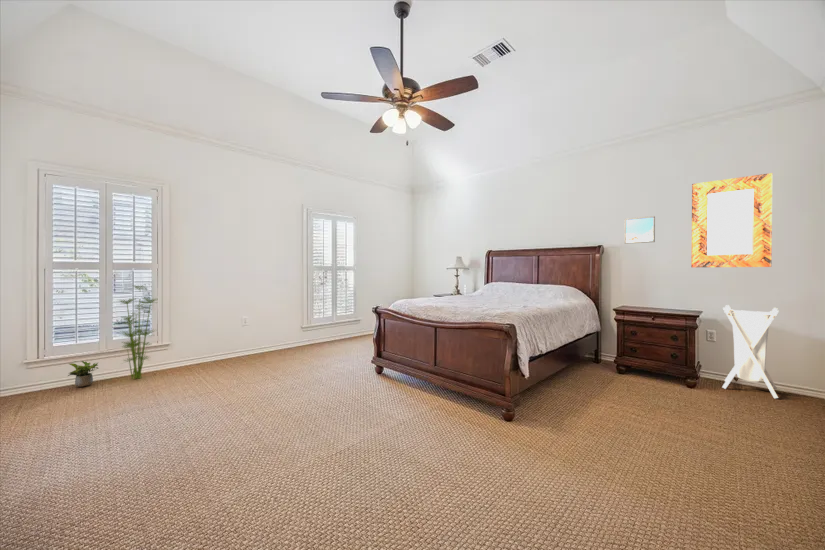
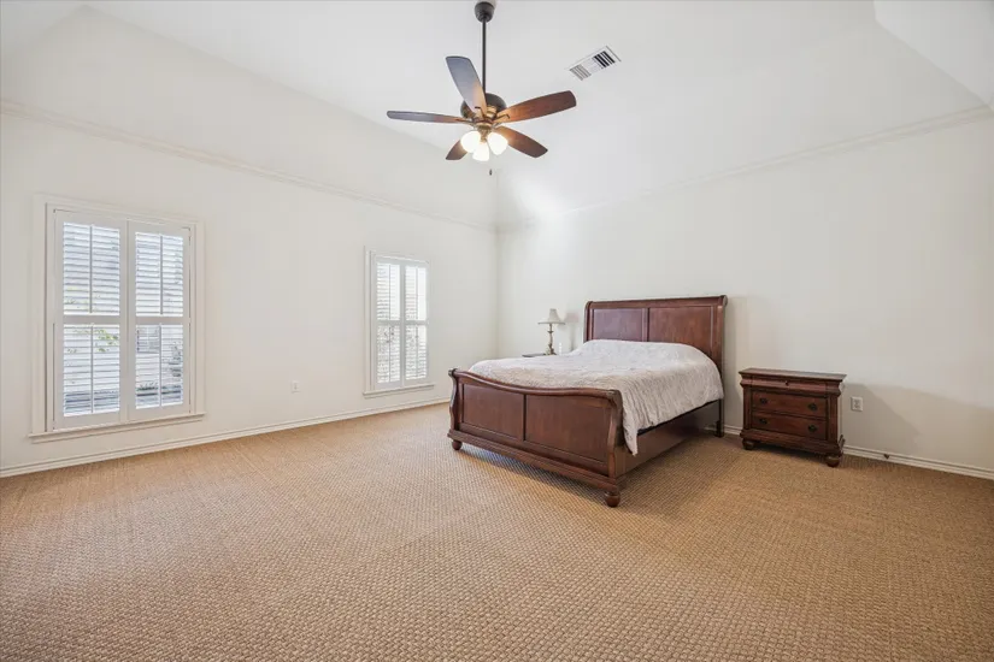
- potted plant [67,360,100,388]
- laundry hamper [721,304,780,399]
- indoor plant [115,284,157,380]
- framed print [624,215,656,245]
- home mirror [690,172,773,268]
